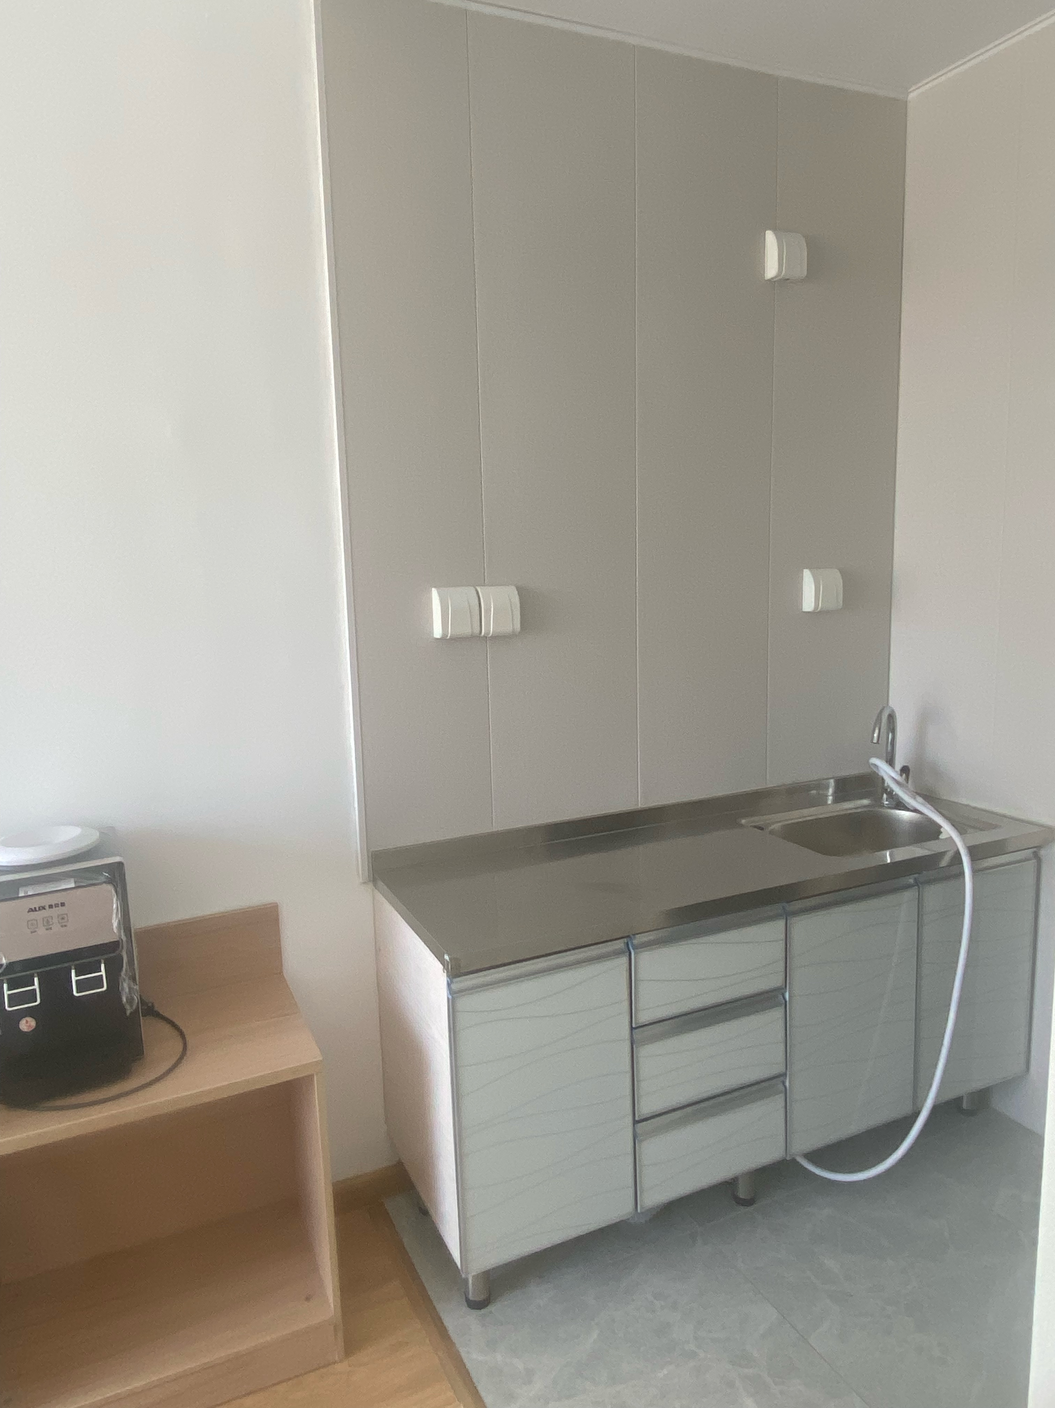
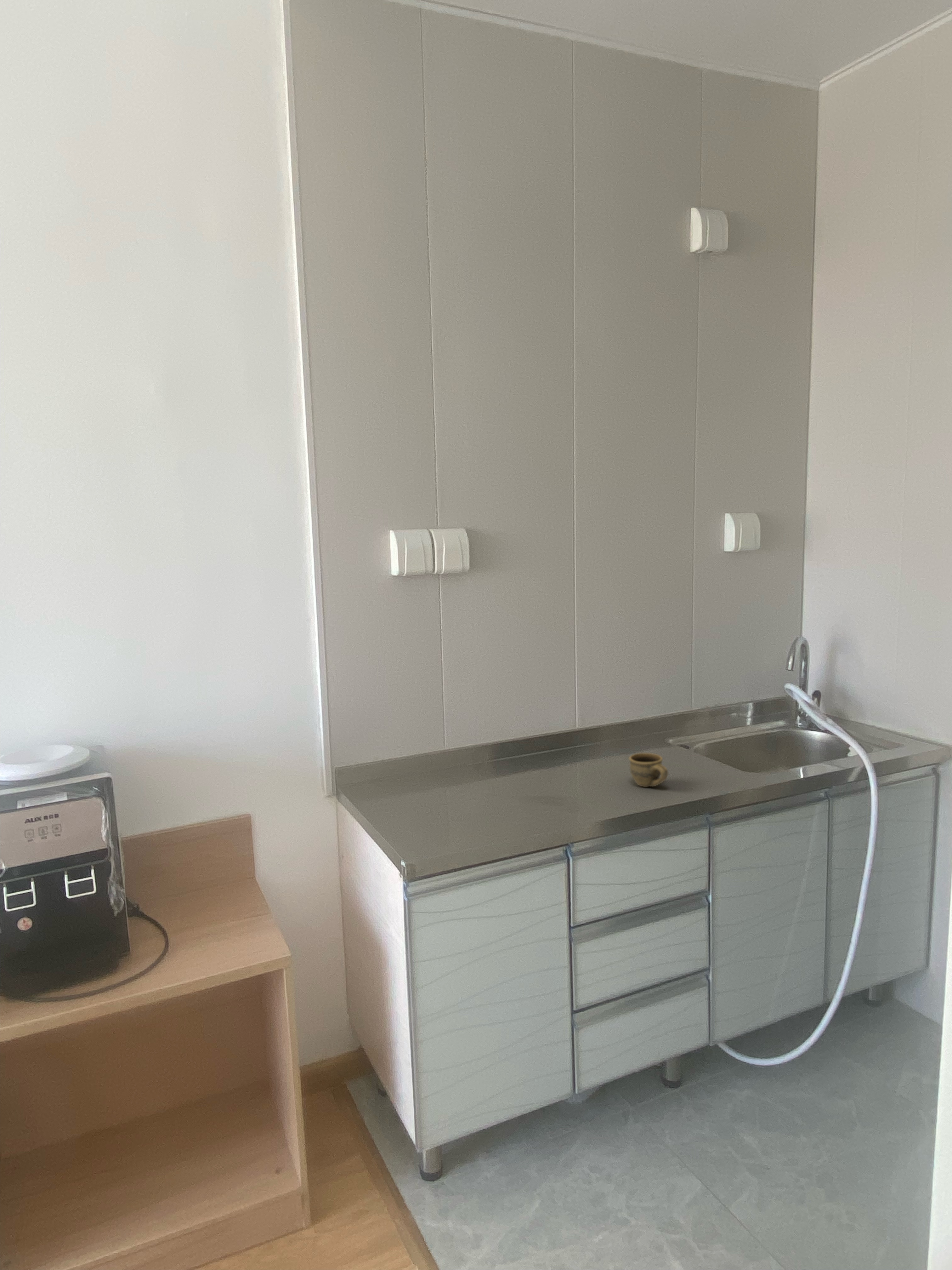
+ cup [629,753,668,787]
